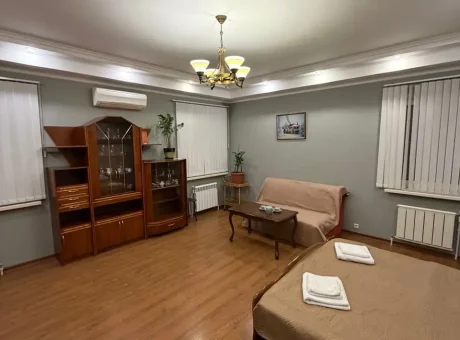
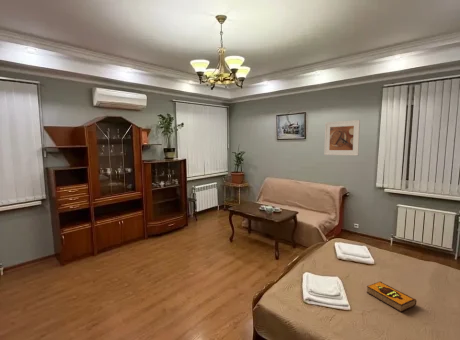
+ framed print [323,119,361,157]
+ hardback book [366,280,418,313]
